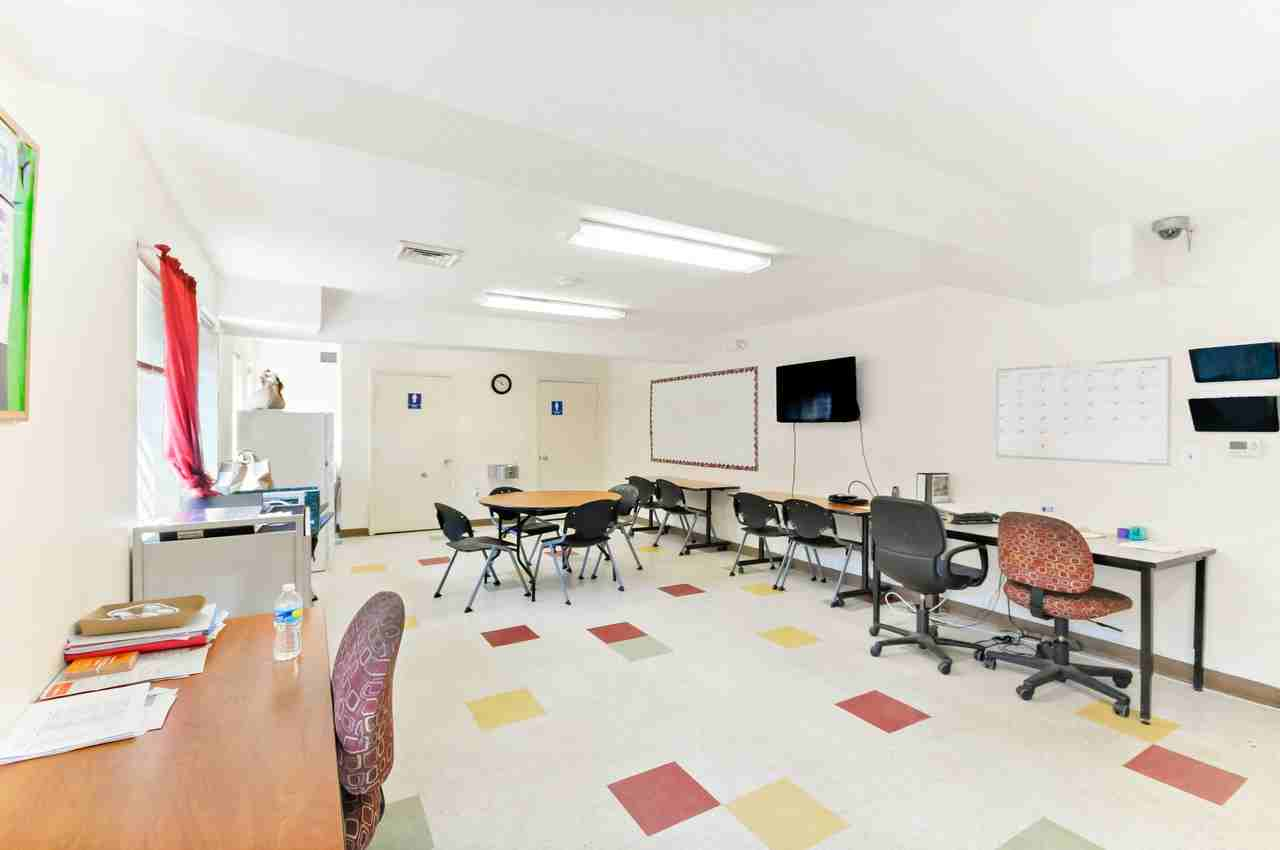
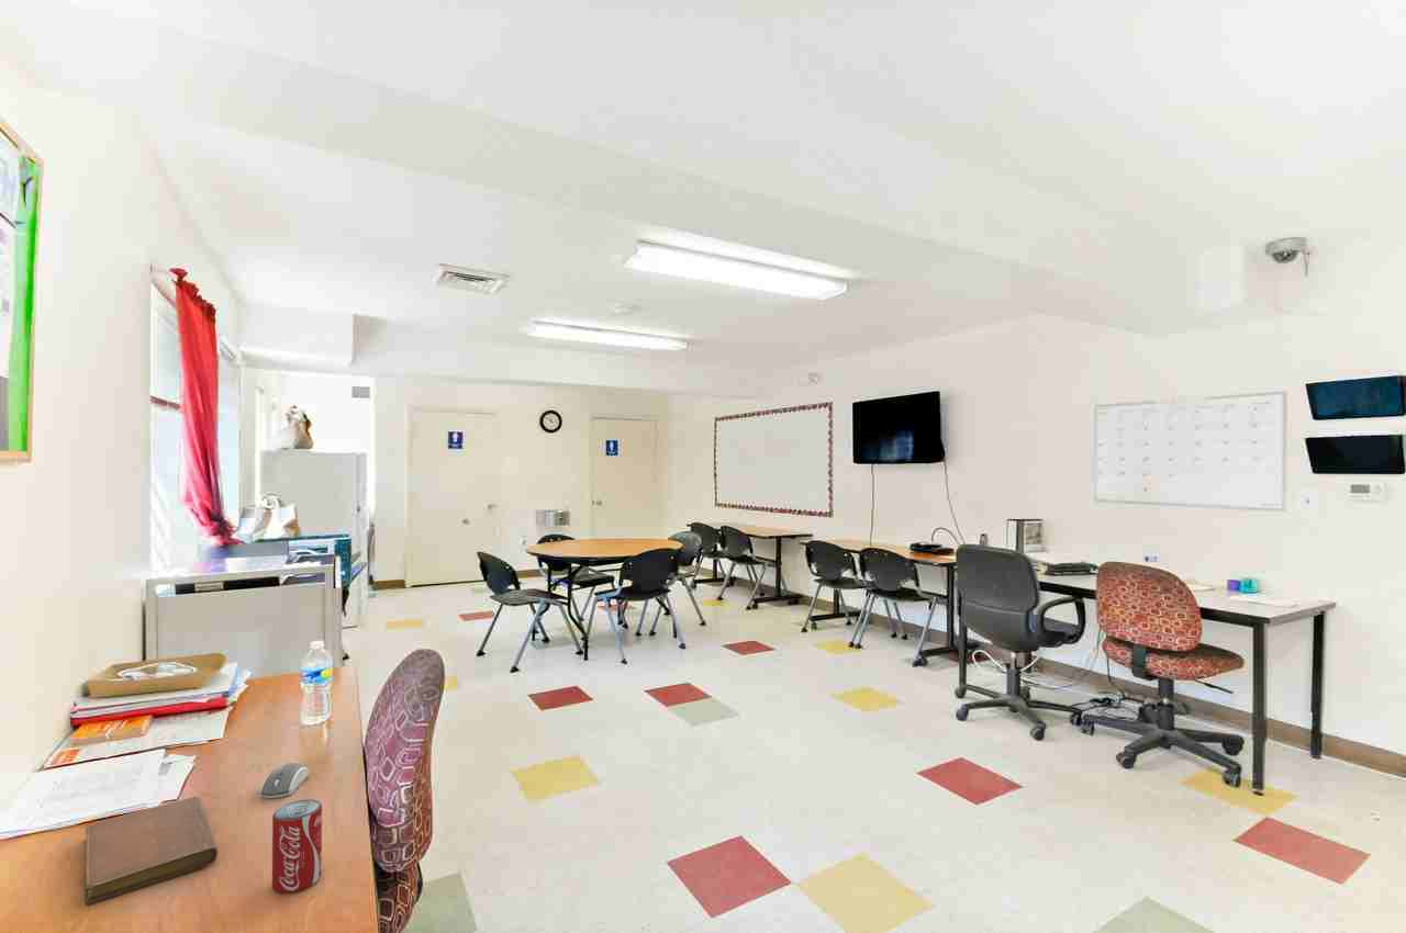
+ beverage can [271,798,323,895]
+ computer mouse [258,762,310,799]
+ notebook [83,796,219,906]
